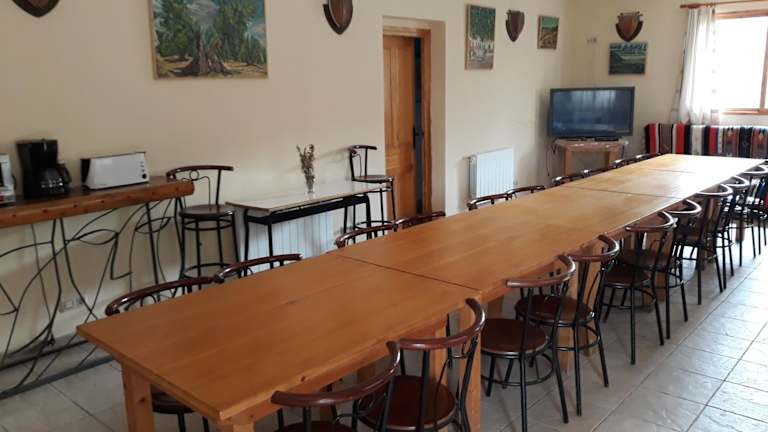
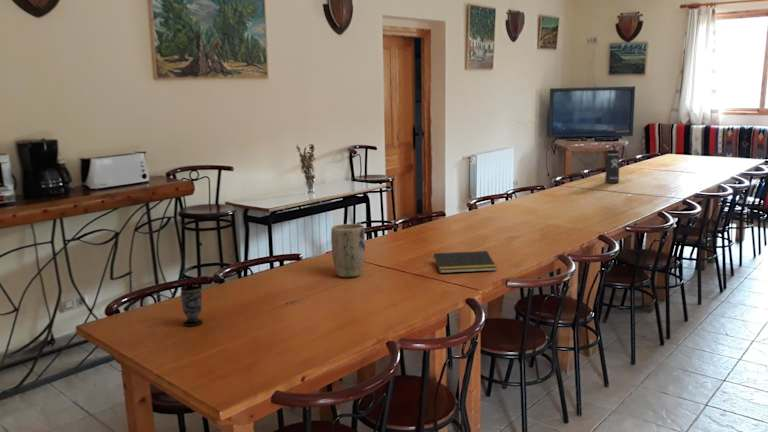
+ cup [179,284,204,327]
+ plant pot [330,223,366,278]
+ notepad [431,250,498,274]
+ thermos bottle [602,143,621,184]
